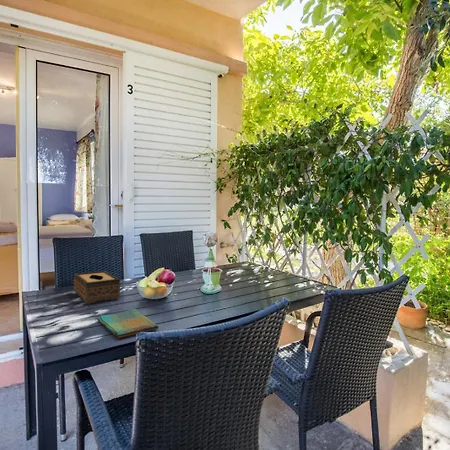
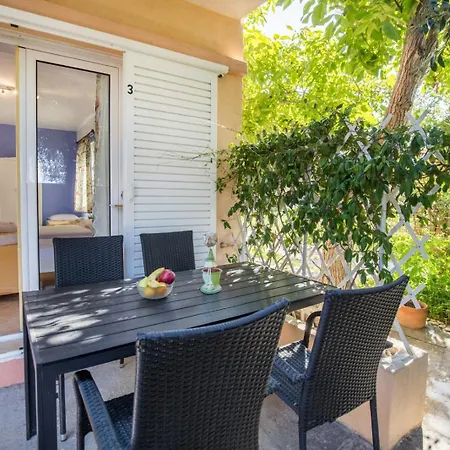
- dish towel [97,308,159,339]
- tissue box [73,270,121,305]
